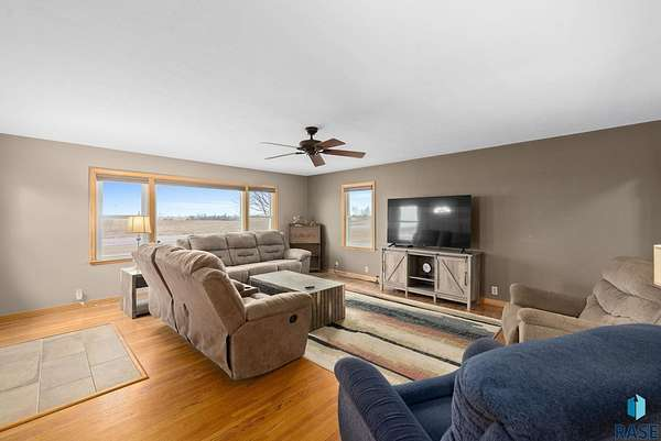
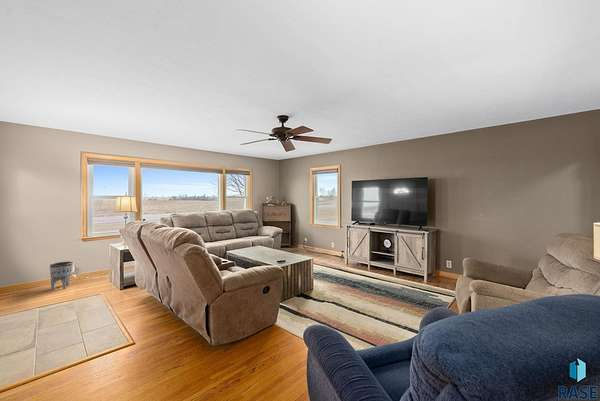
+ planter [49,261,74,290]
